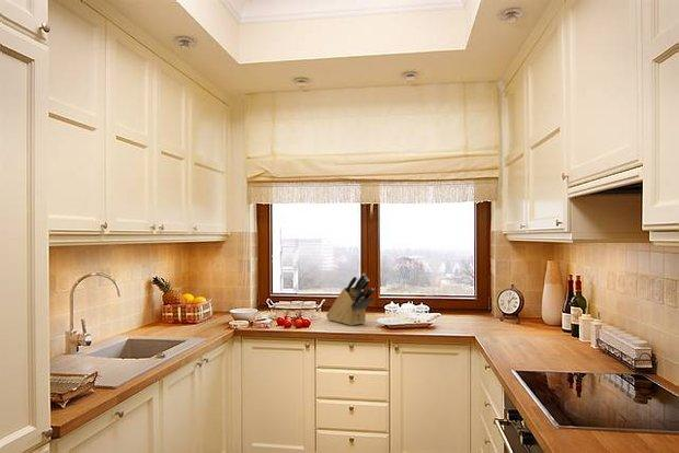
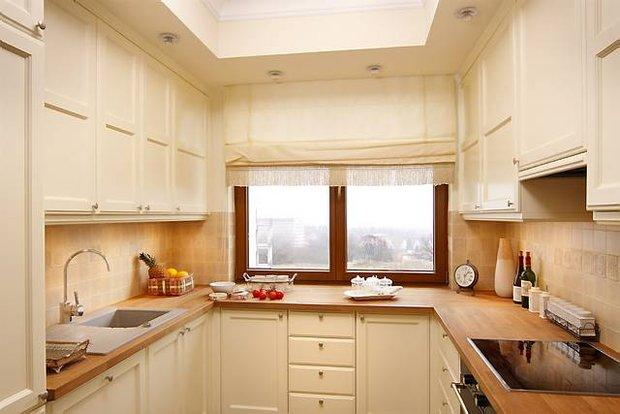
- knife block [325,272,375,326]
